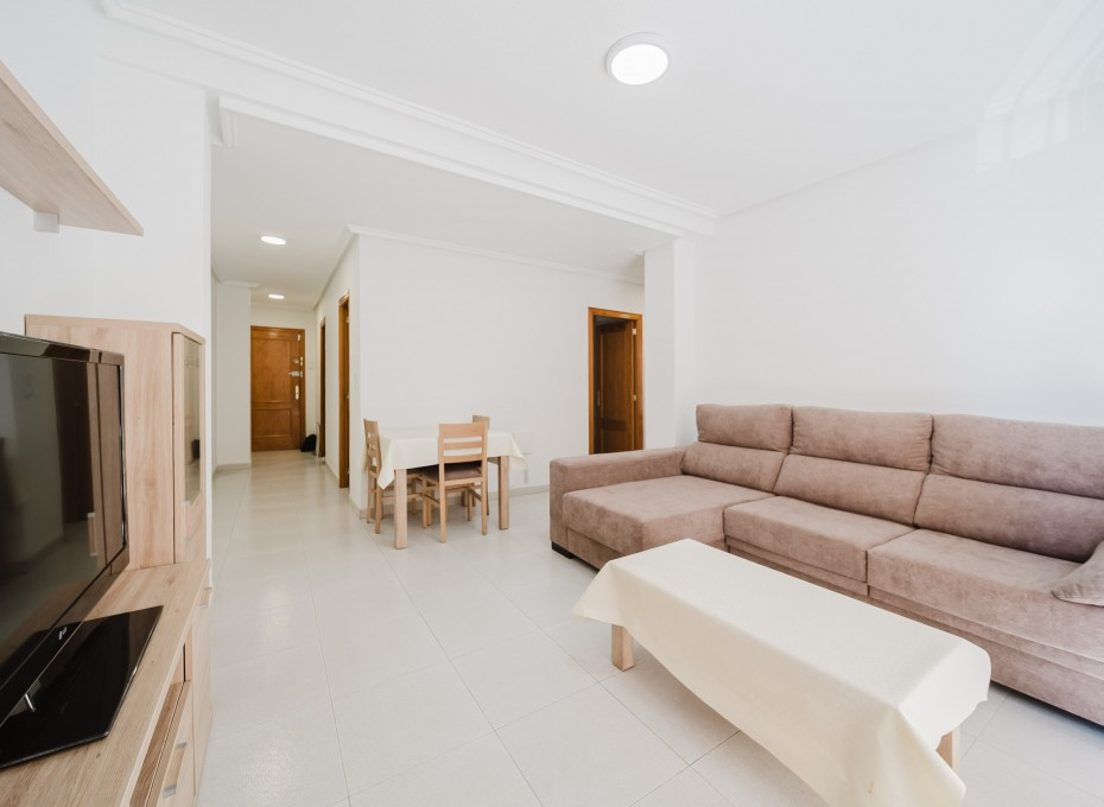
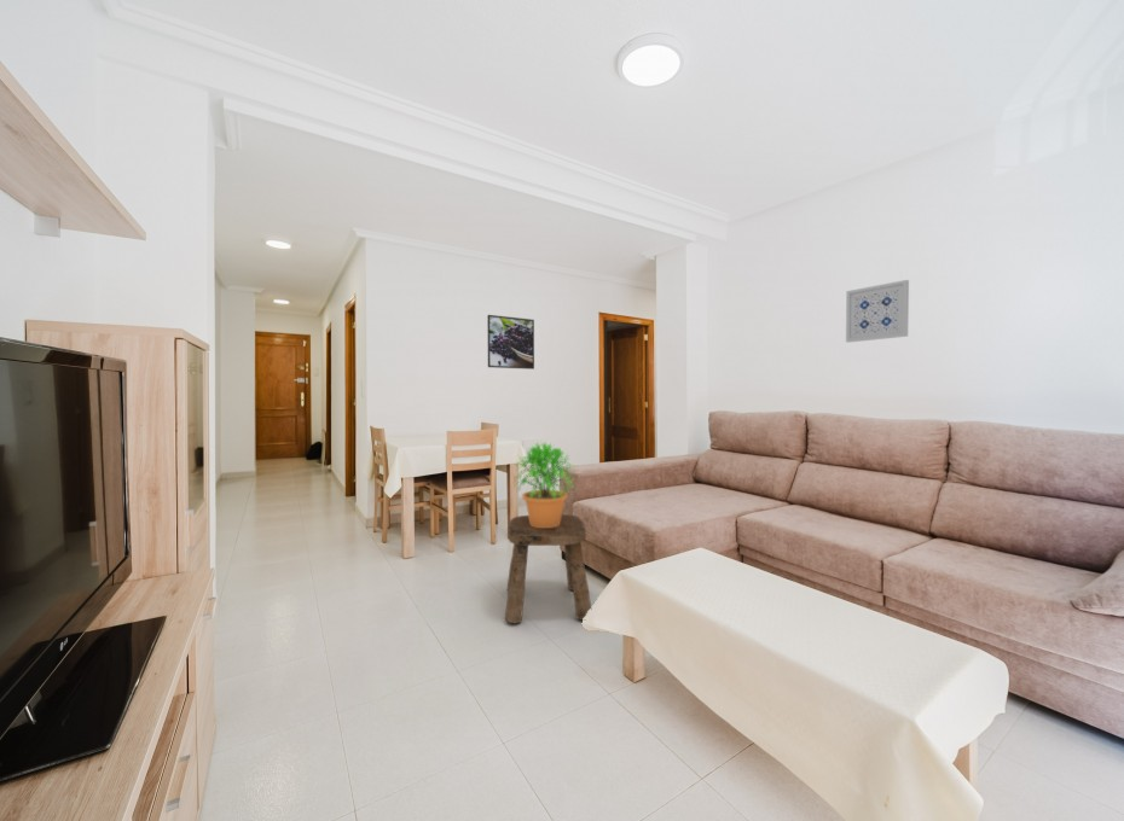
+ stool [504,513,592,624]
+ potted plant [514,441,578,528]
+ wall art [845,279,910,344]
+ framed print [486,314,535,371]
